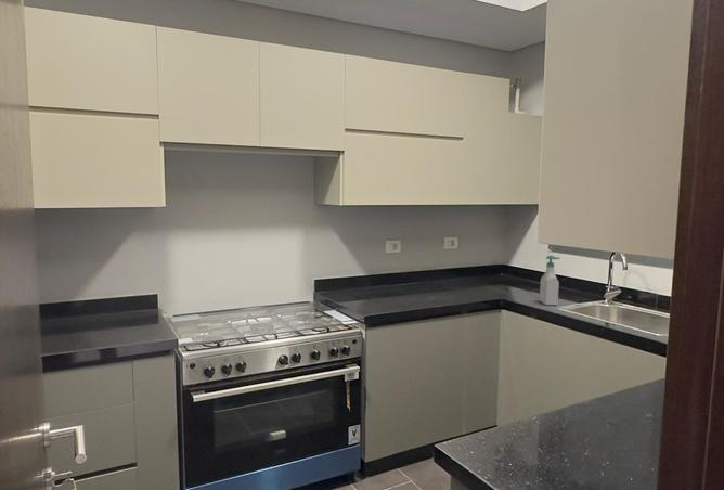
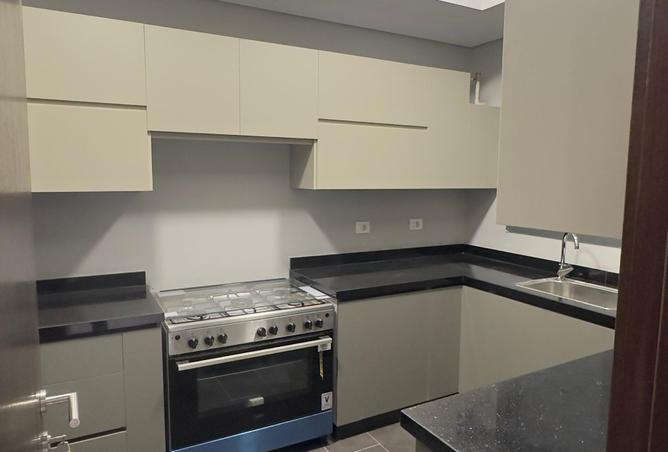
- soap bottle [539,255,560,306]
